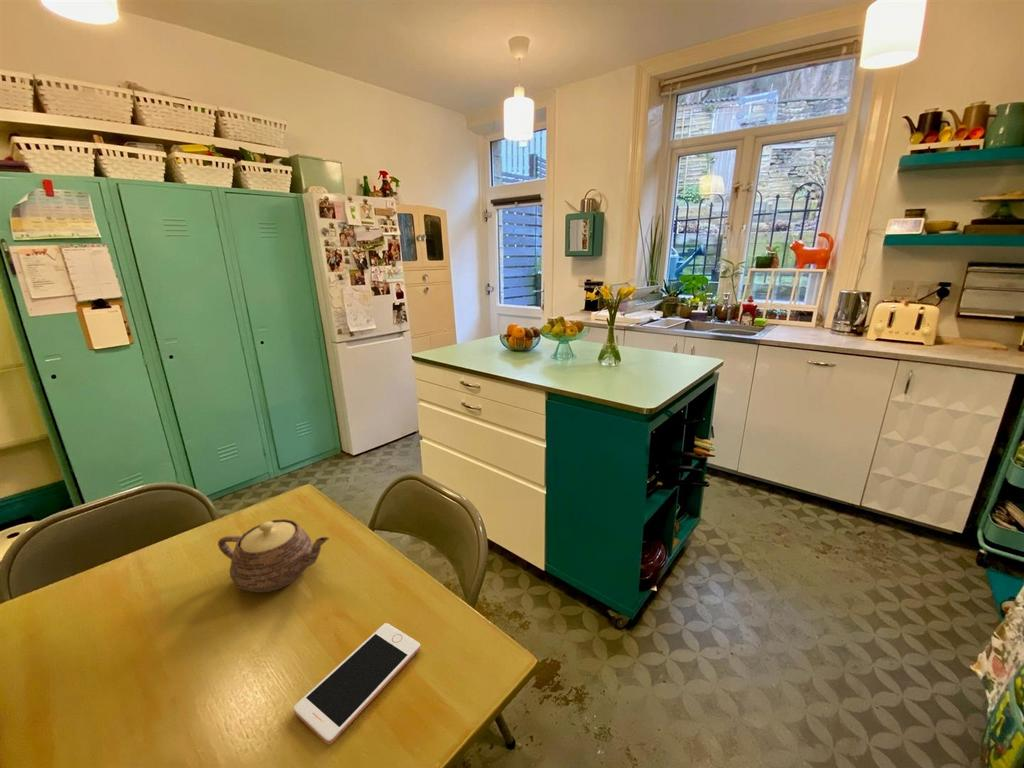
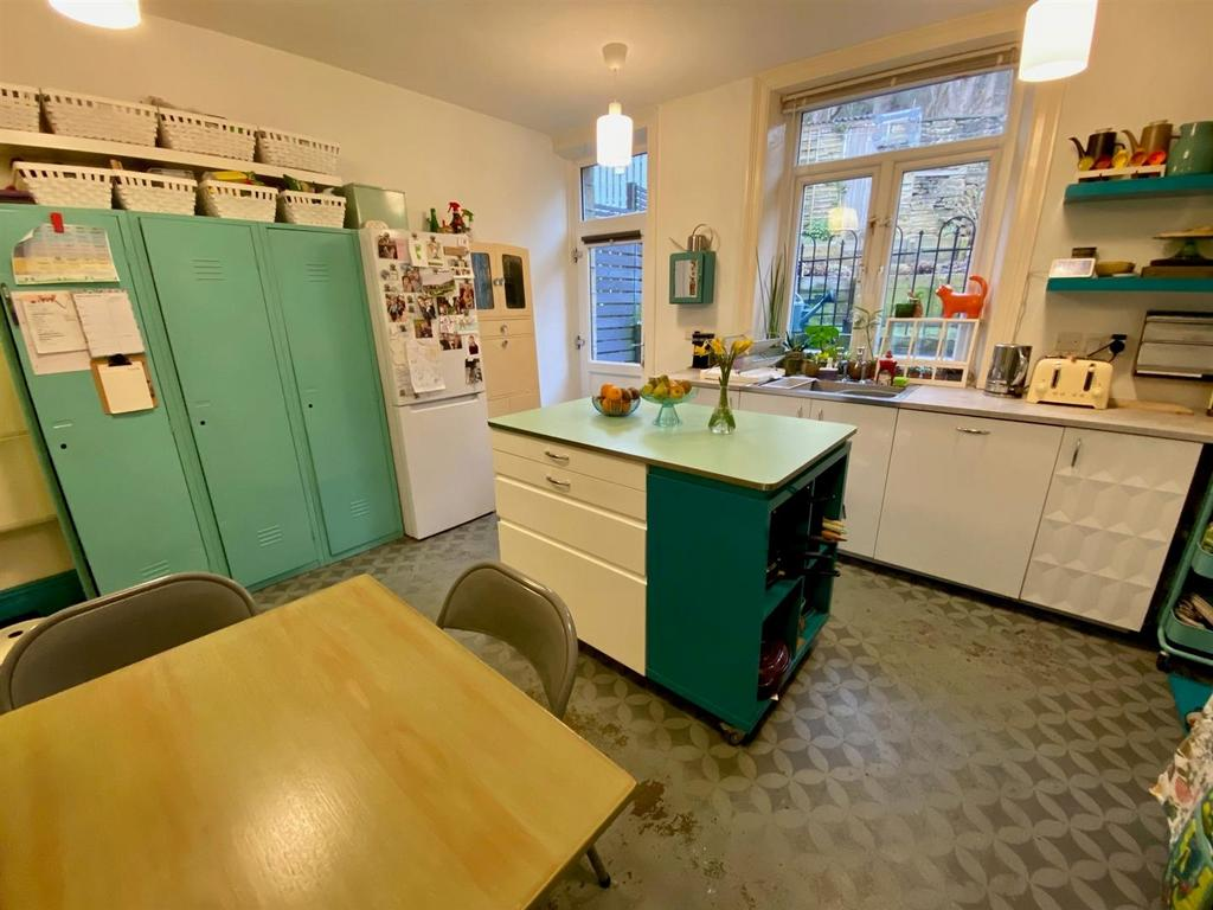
- cell phone [293,622,421,745]
- teapot [217,518,330,594]
